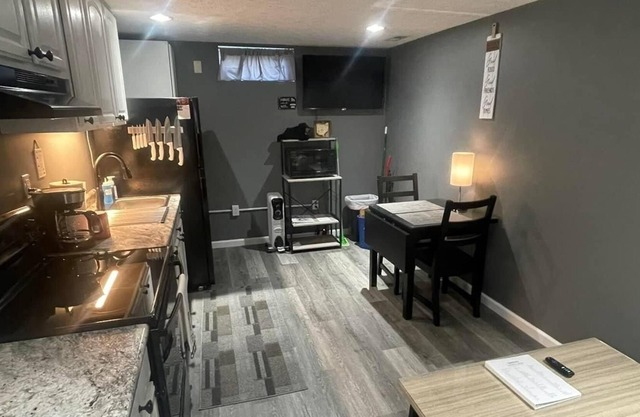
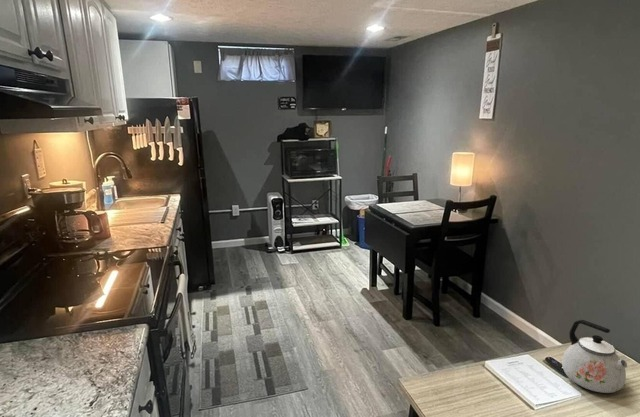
+ kettle [561,319,628,394]
